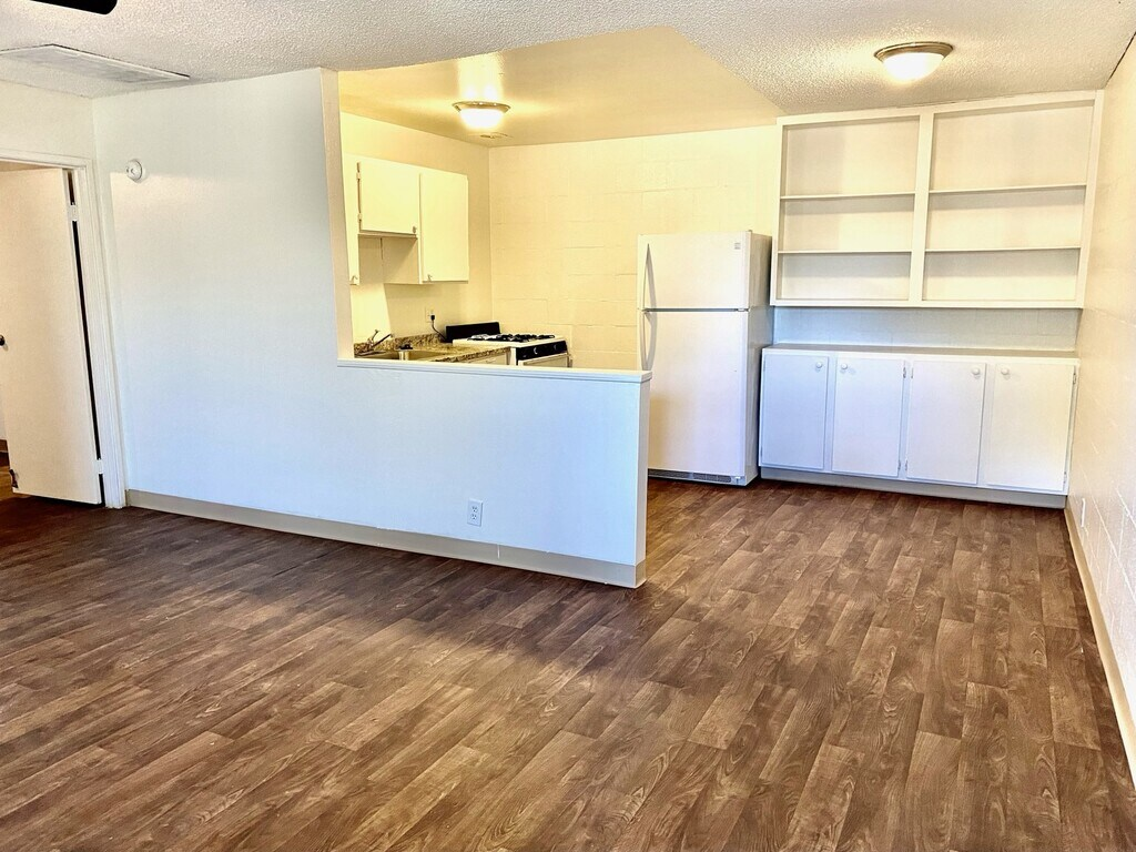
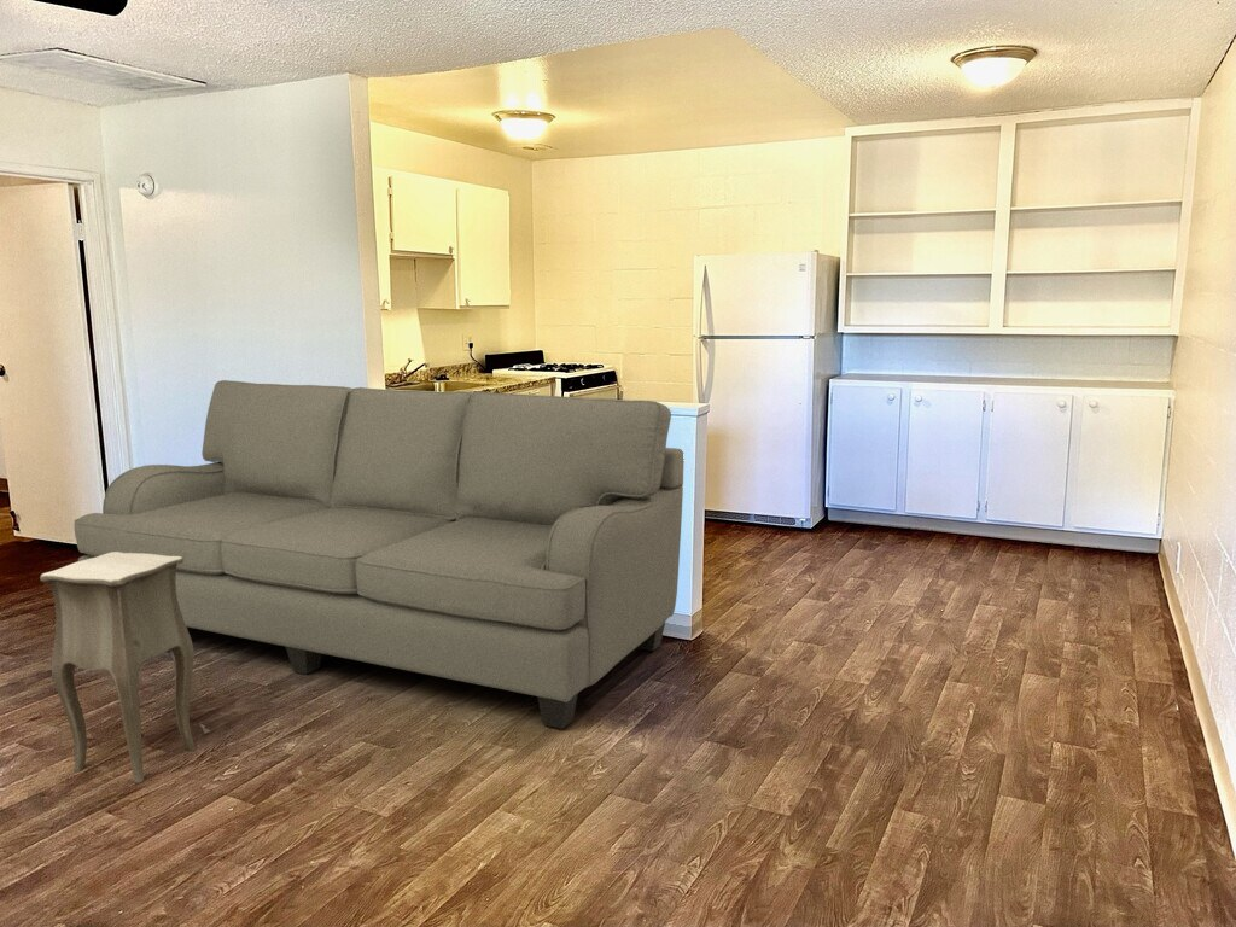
+ side table [39,552,212,785]
+ sofa [72,379,686,730]
